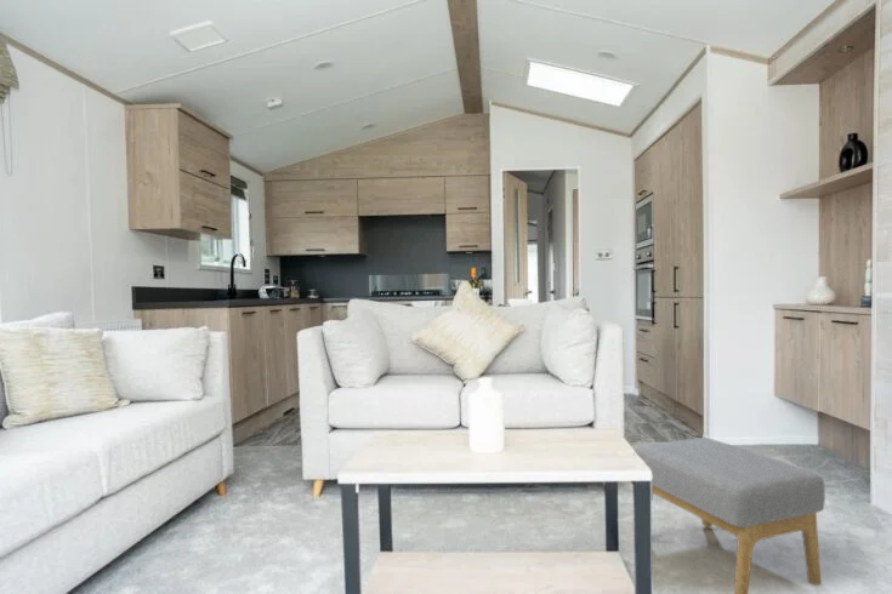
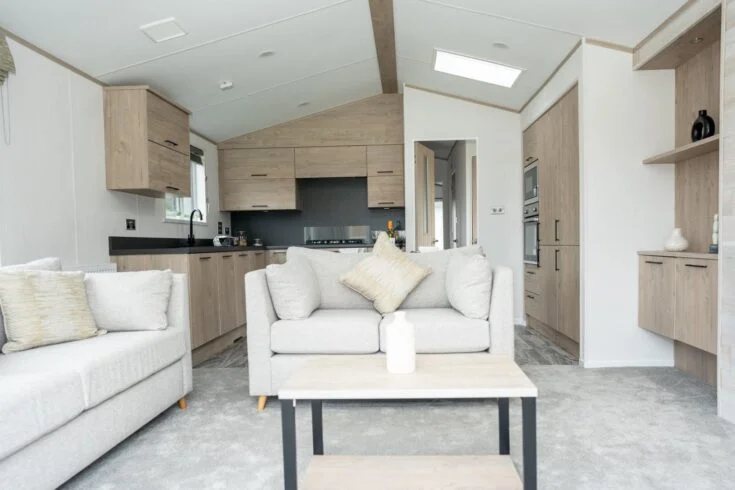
- footstool [634,436,826,594]
